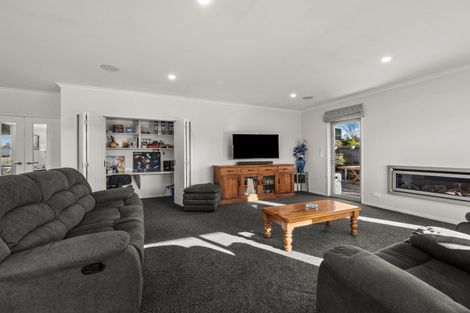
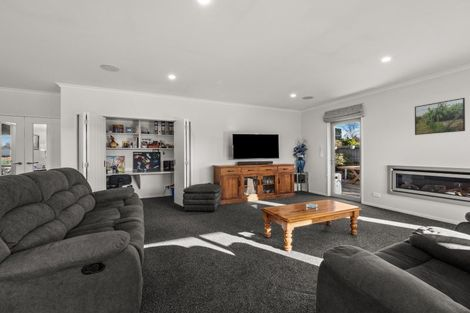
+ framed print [414,97,466,136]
